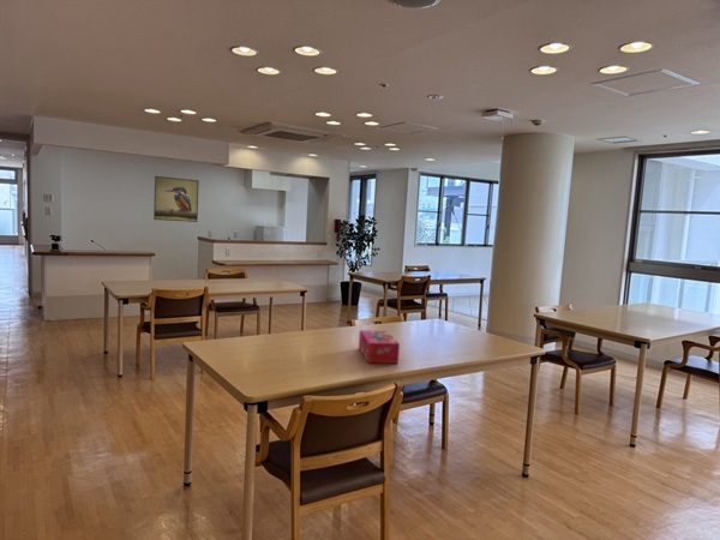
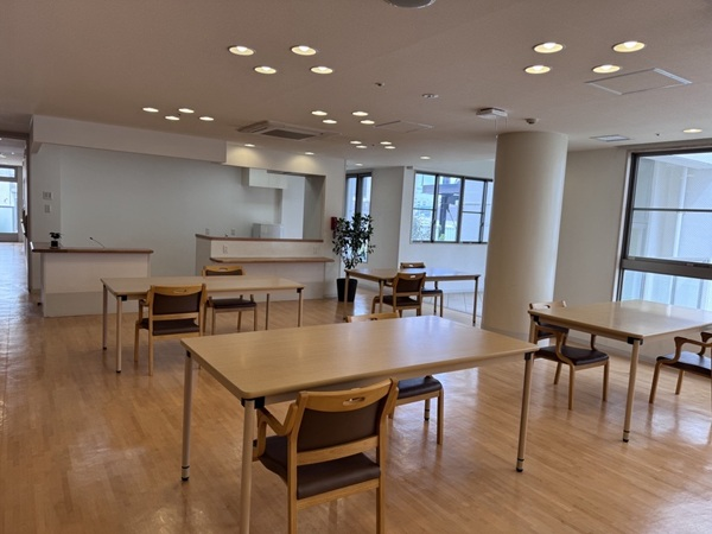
- tissue box [358,329,401,365]
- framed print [152,175,200,223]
